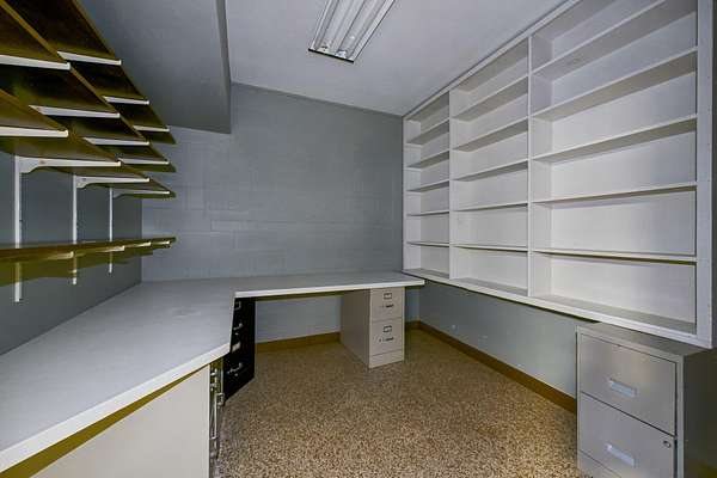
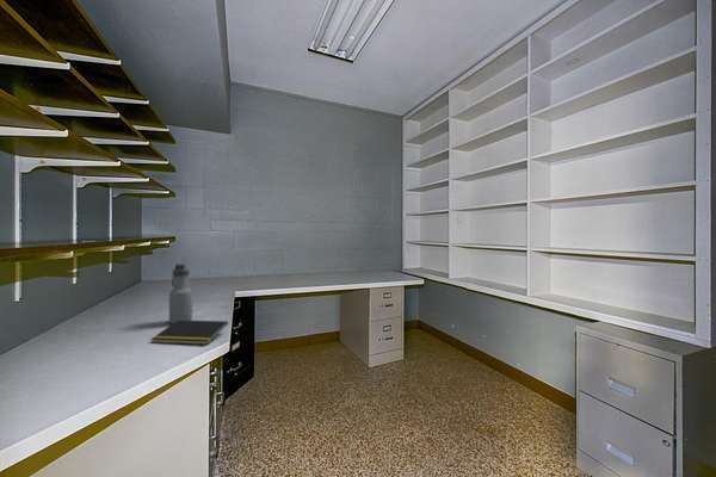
+ water bottle [168,262,193,324]
+ notepad [149,320,229,346]
